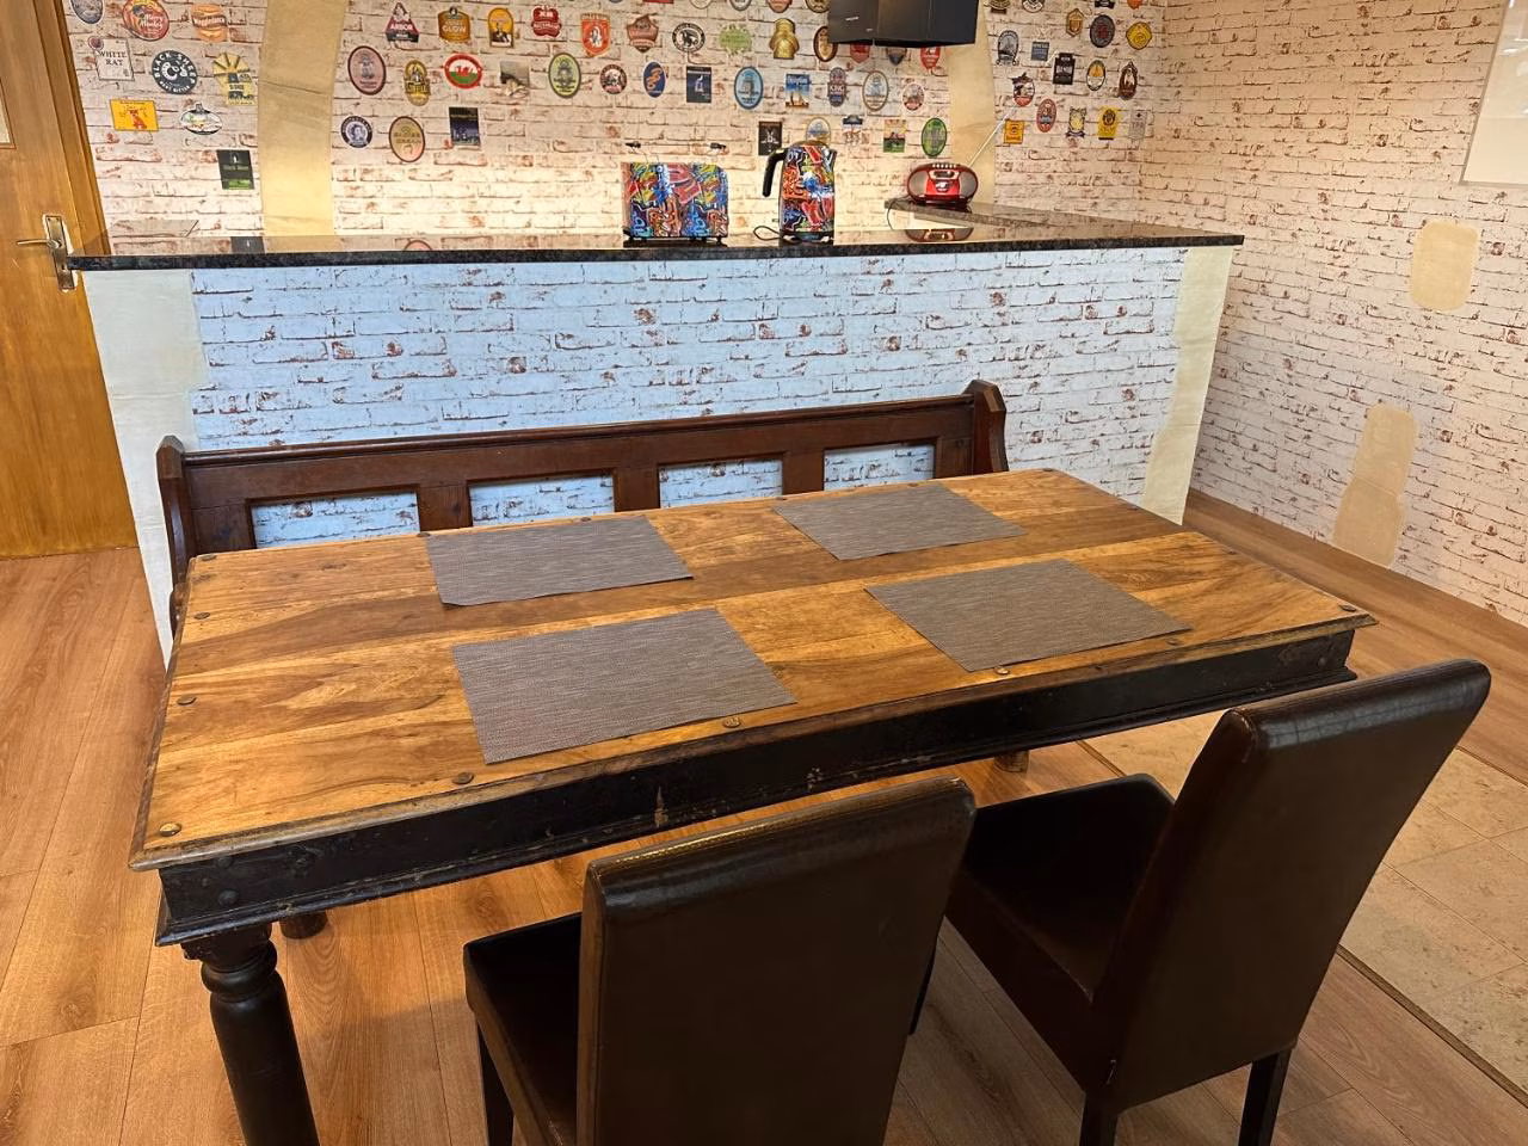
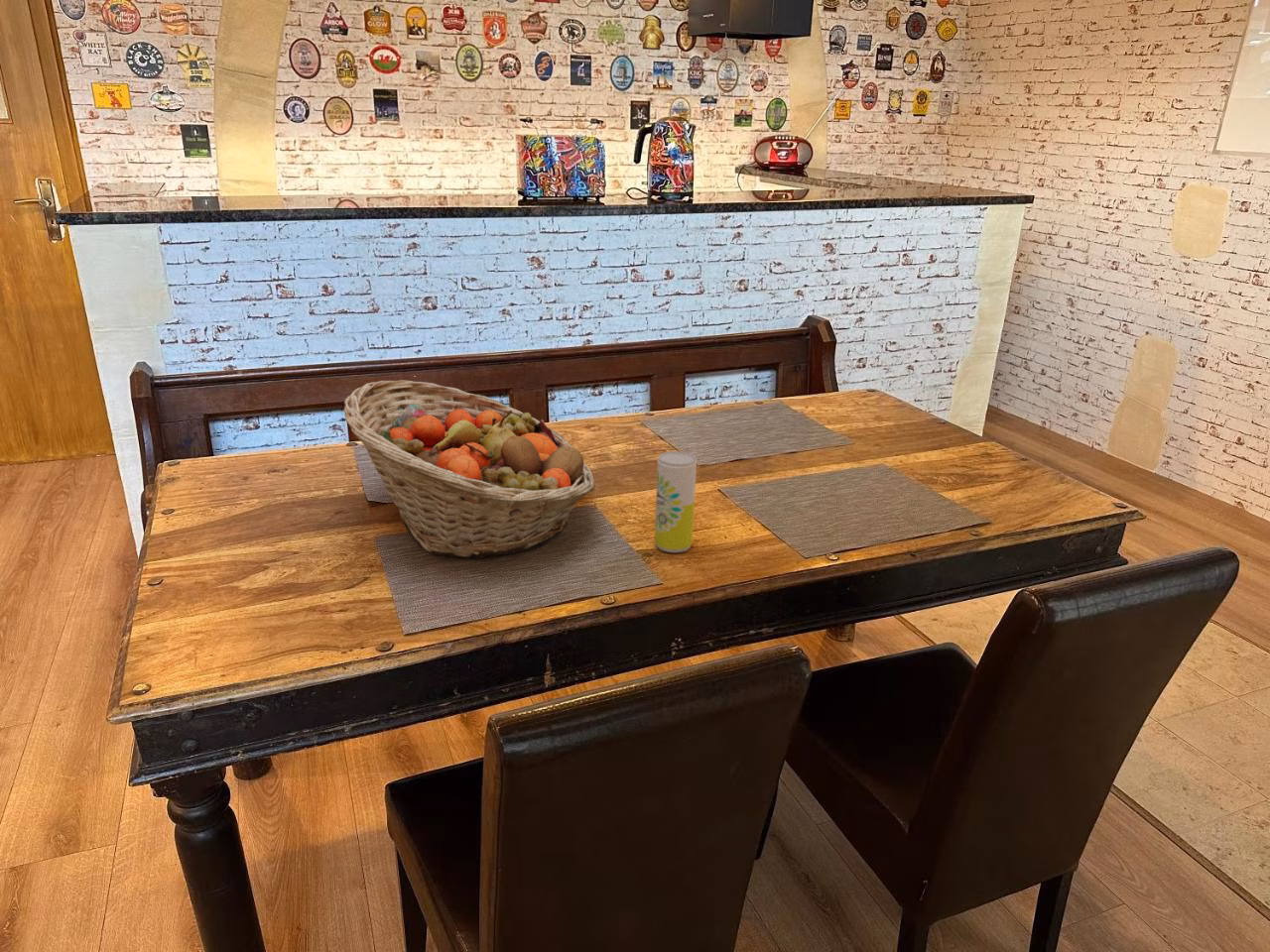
+ beverage can [654,450,698,553]
+ fruit basket [343,379,596,559]
